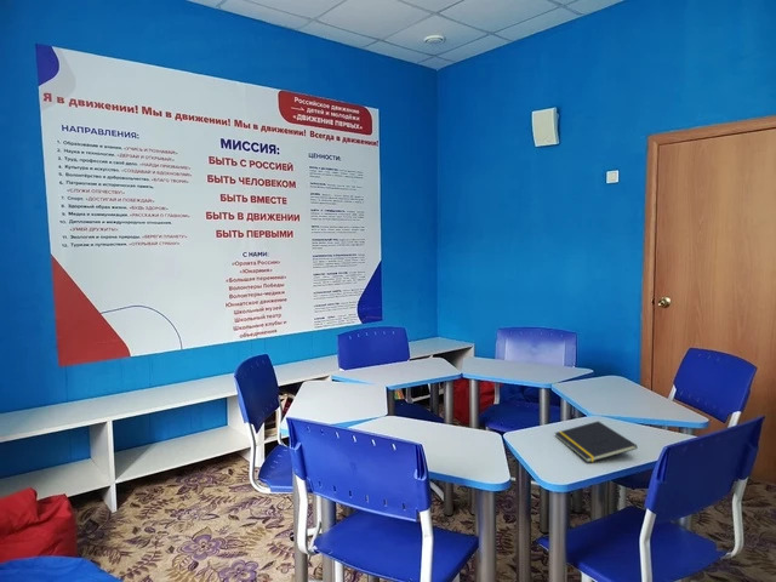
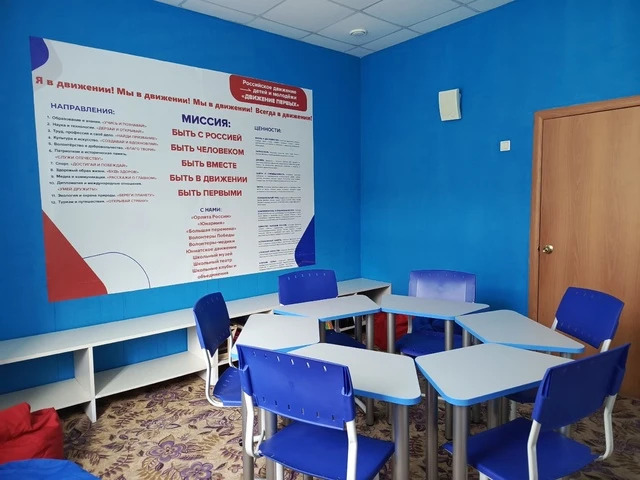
- notepad [554,420,639,463]
